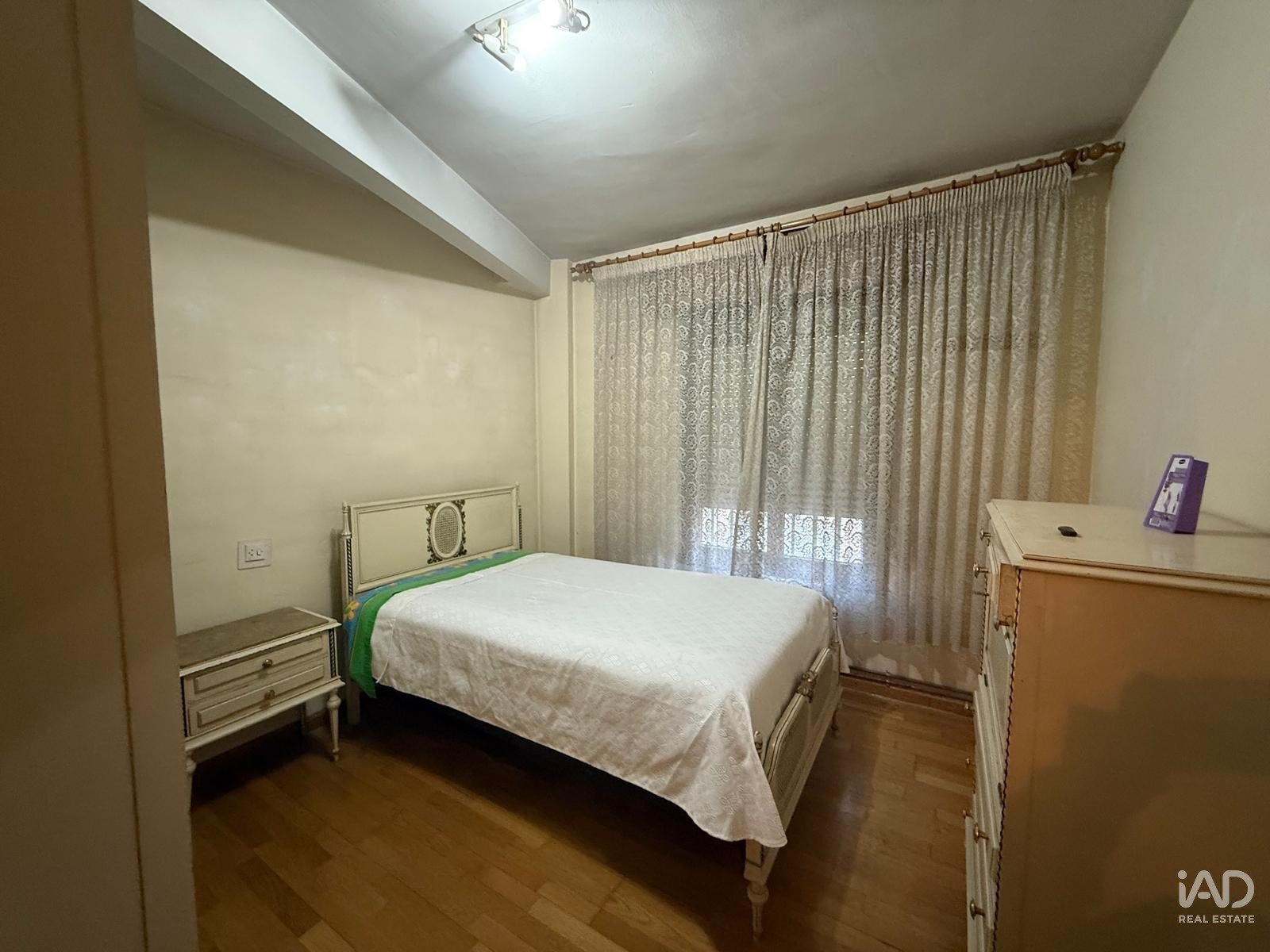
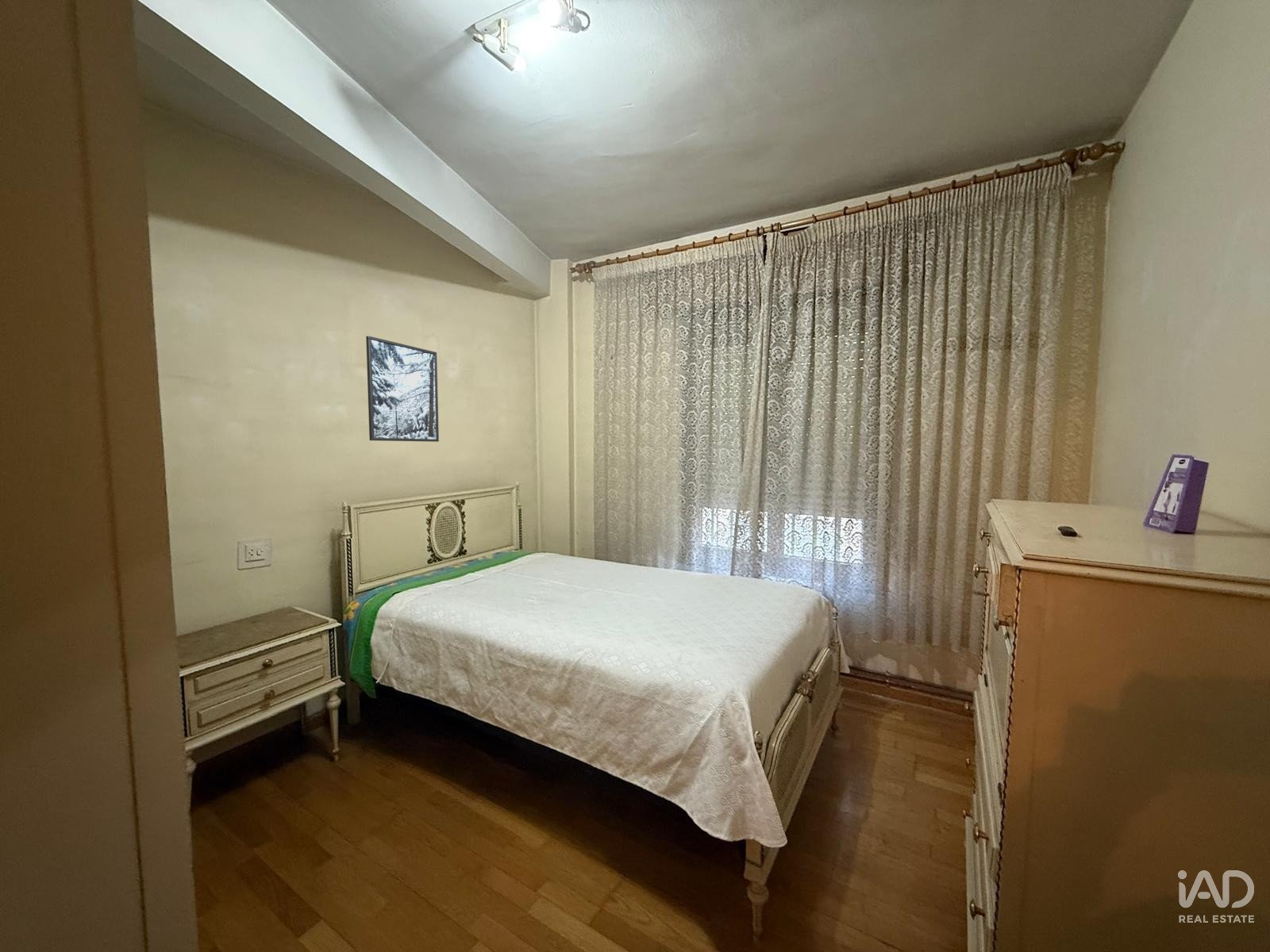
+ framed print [365,336,440,443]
